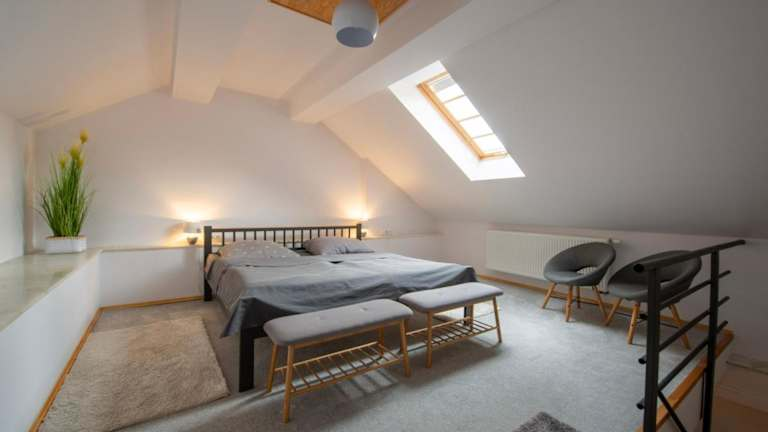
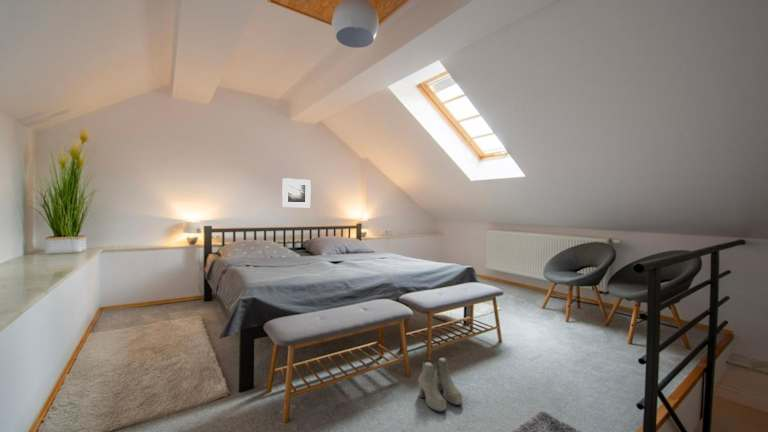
+ boots [417,355,463,413]
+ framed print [281,177,312,208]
